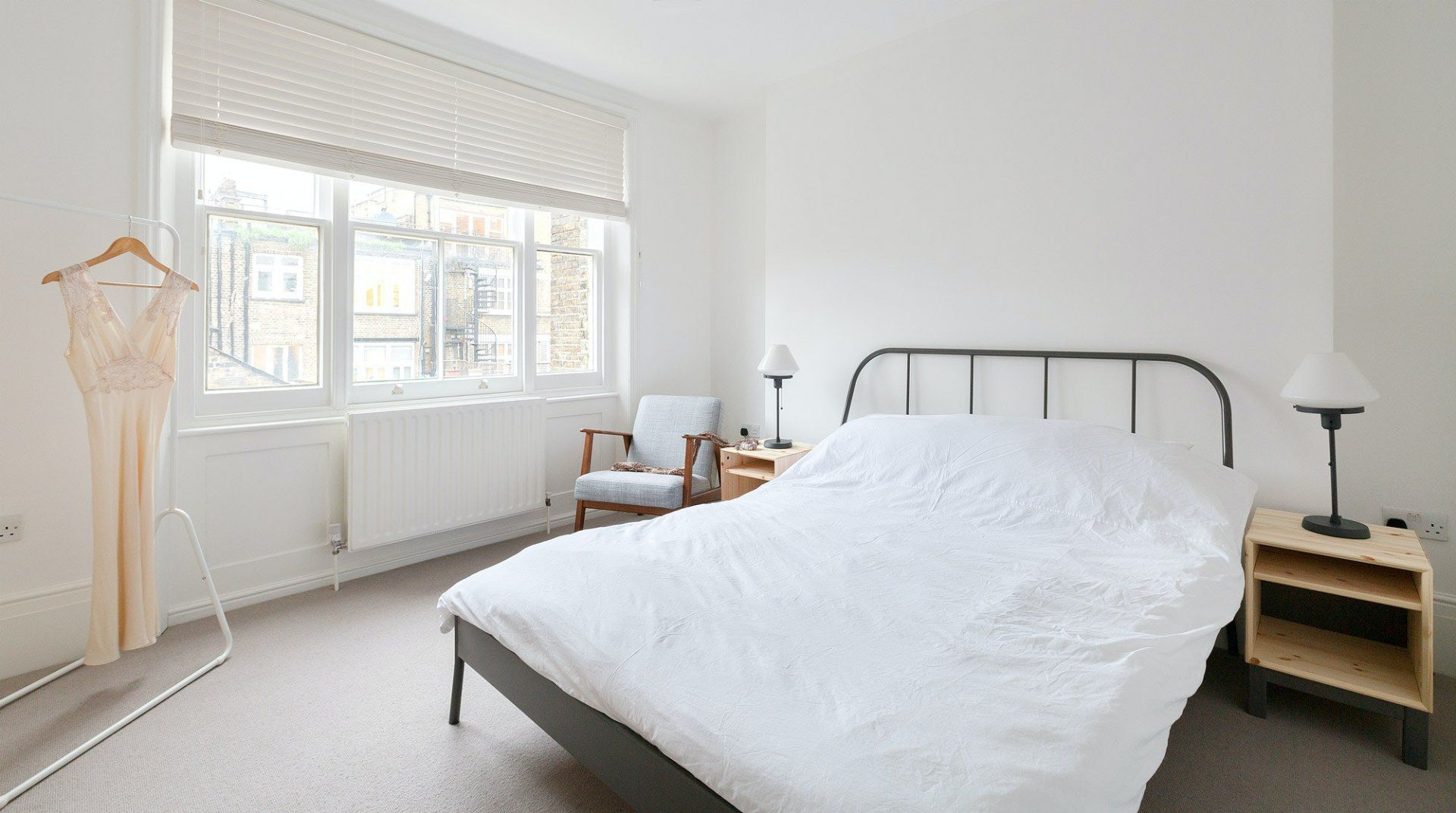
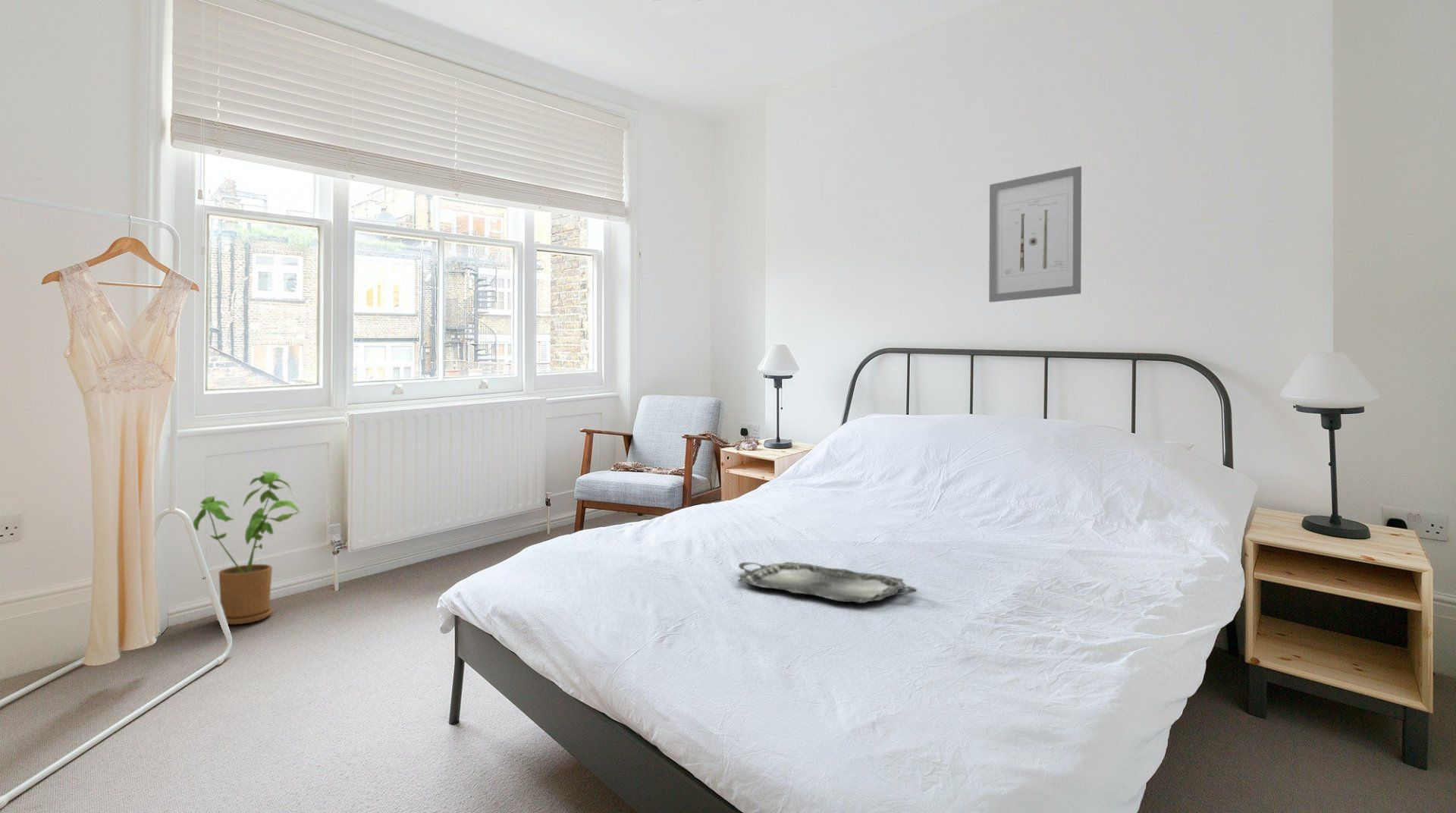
+ wall art [988,165,1082,303]
+ serving tray [737,561,918,604]
+ house plant [193,471,301,625]
